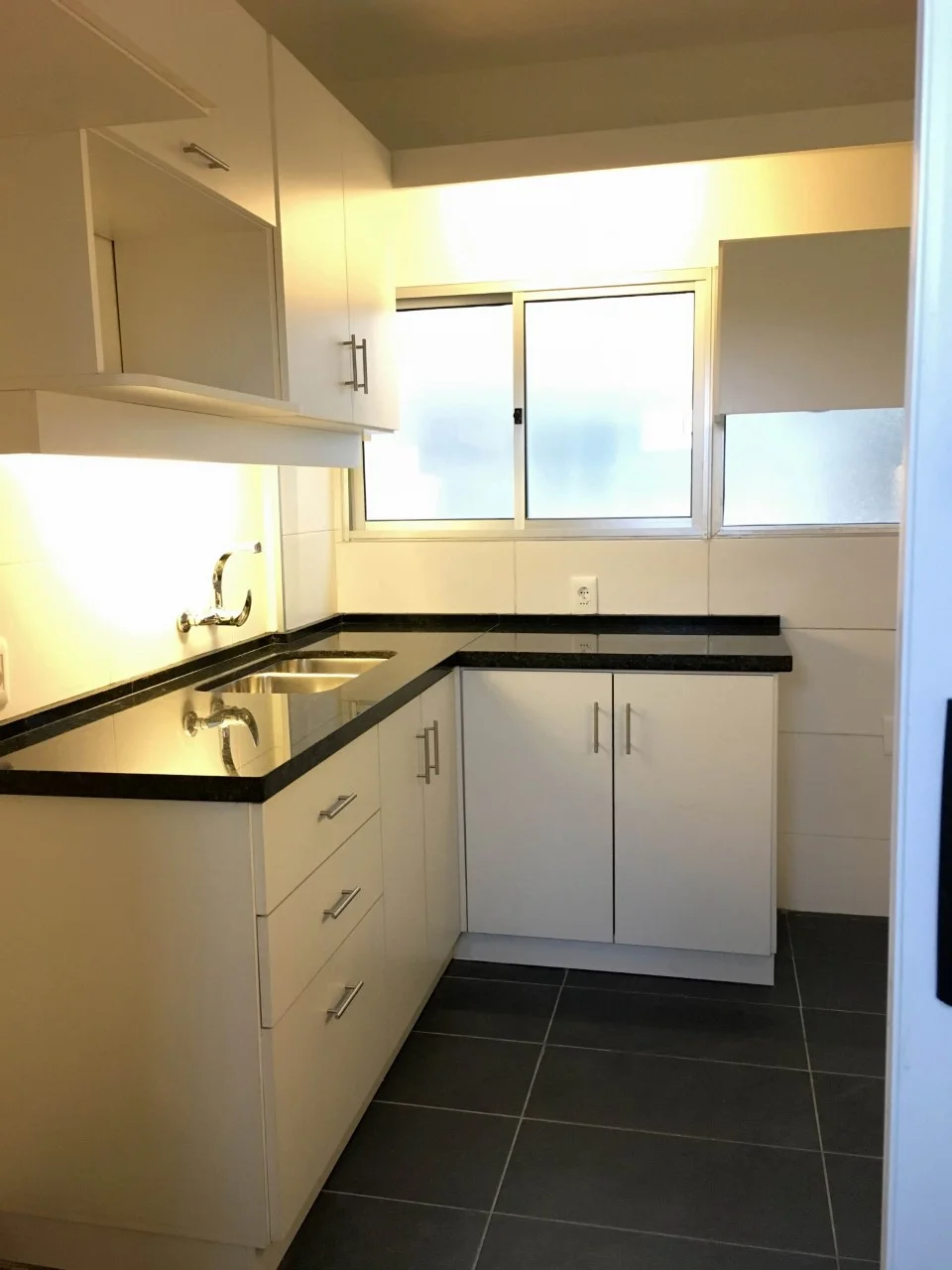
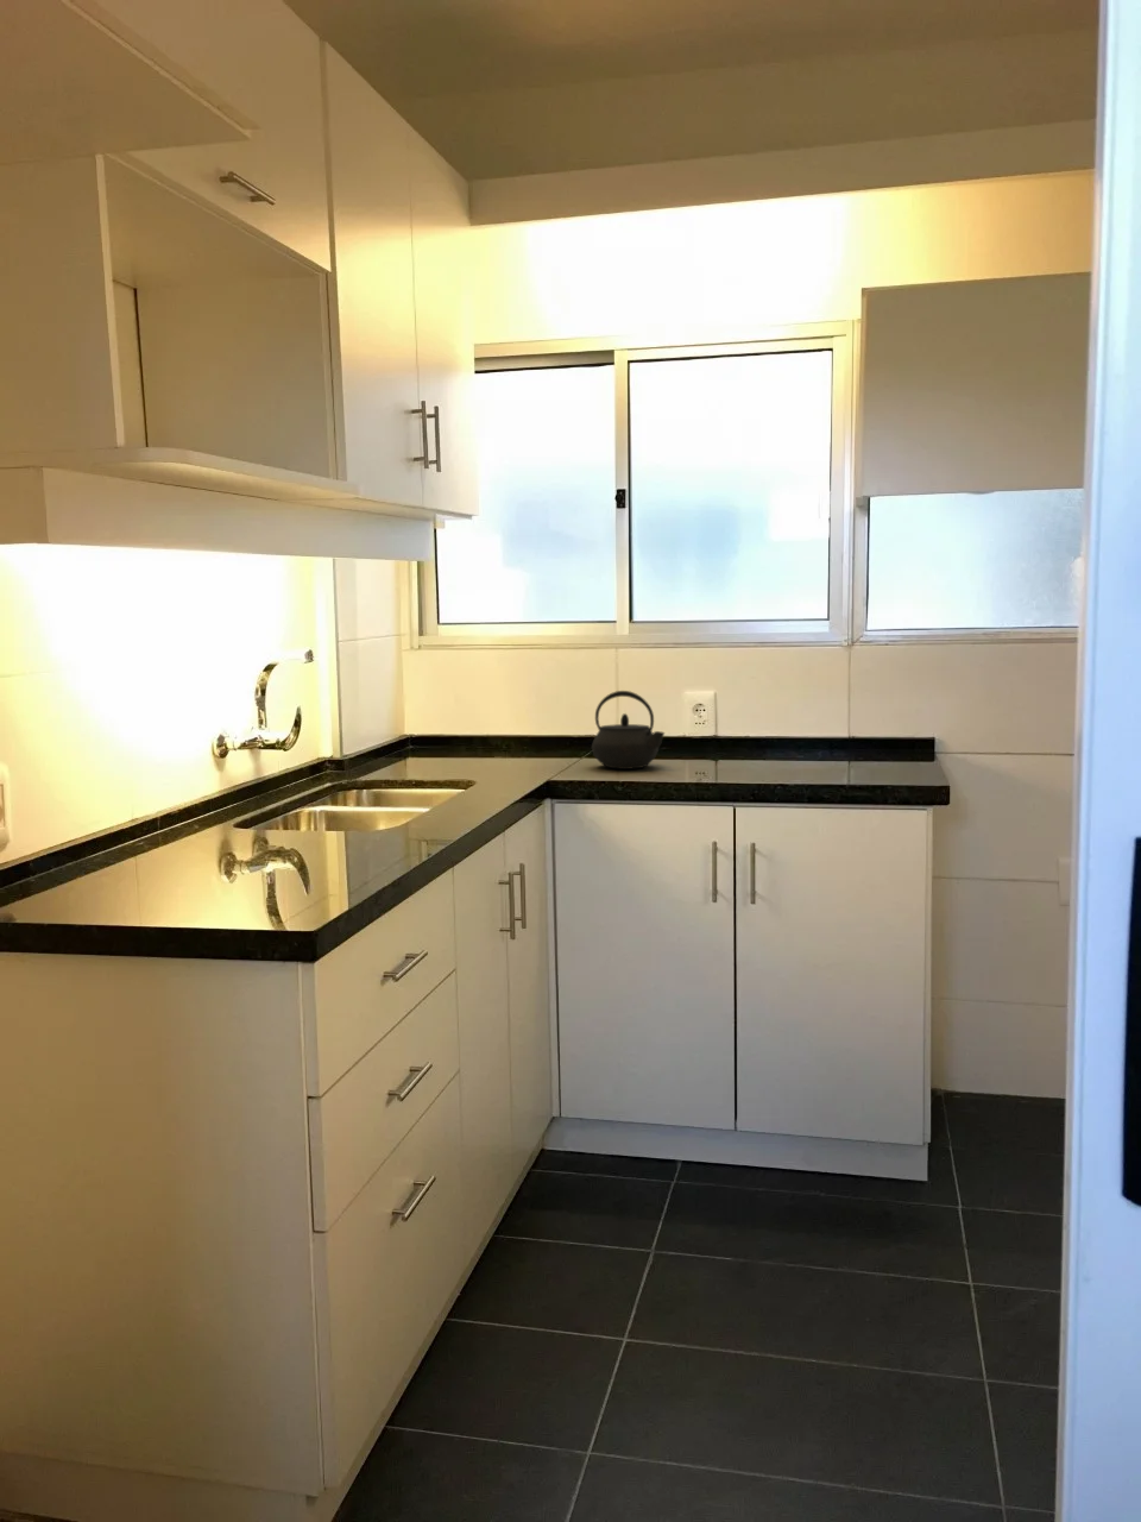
+ kettle [591,689,665,771]
